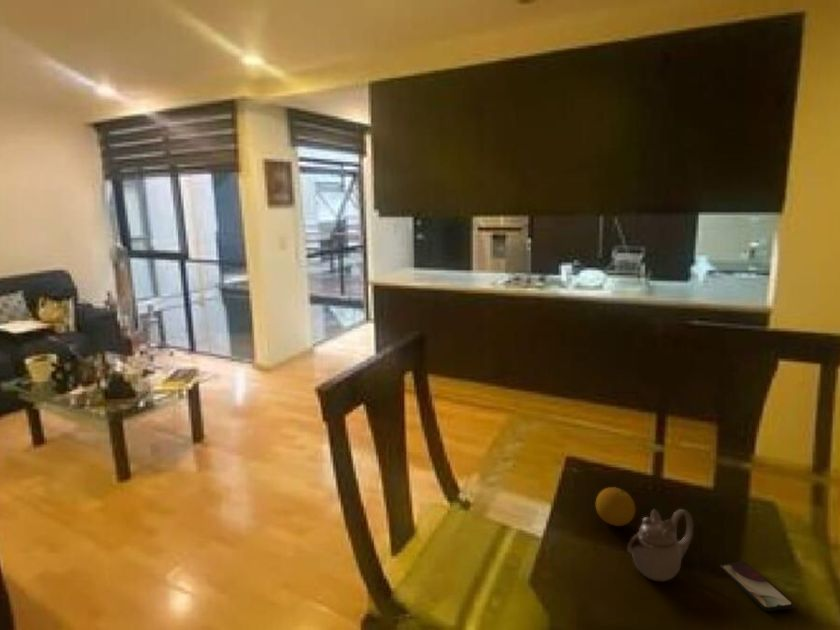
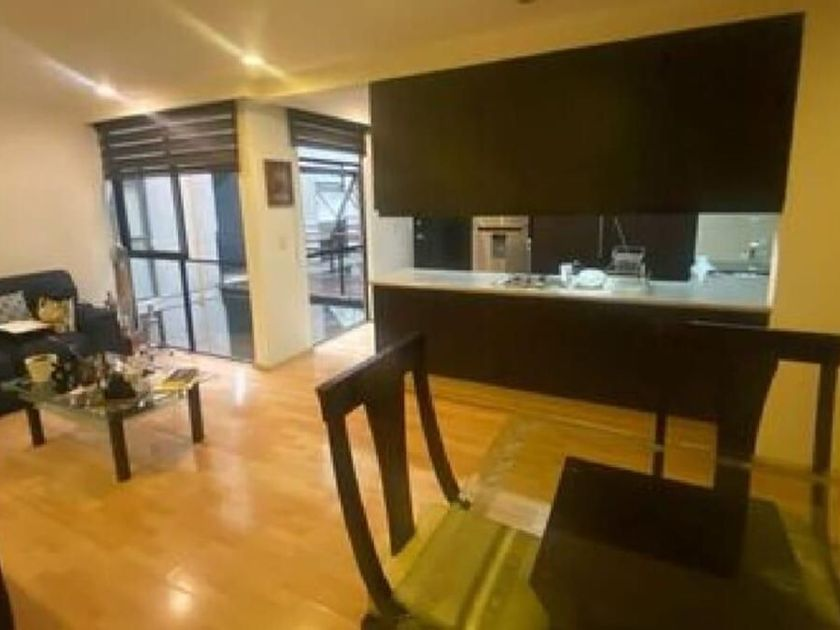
- teapot [626,508,694,583]
- fruit [595,486,636,527]
- smartphone [719,561,794,612]
